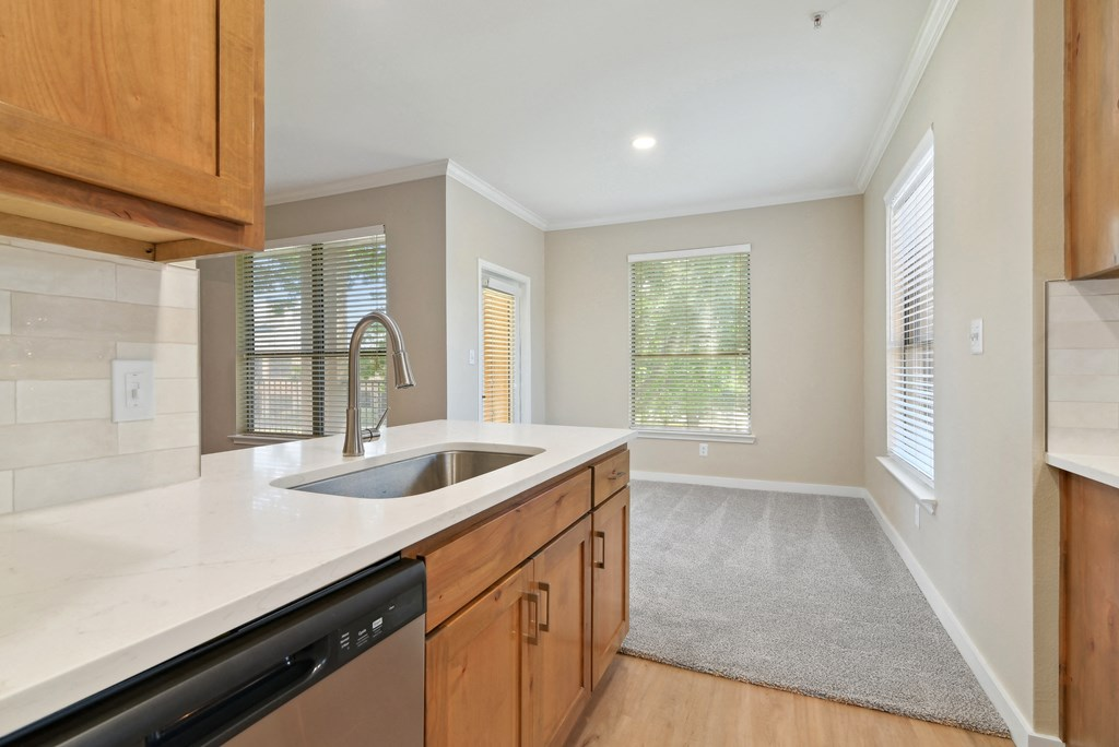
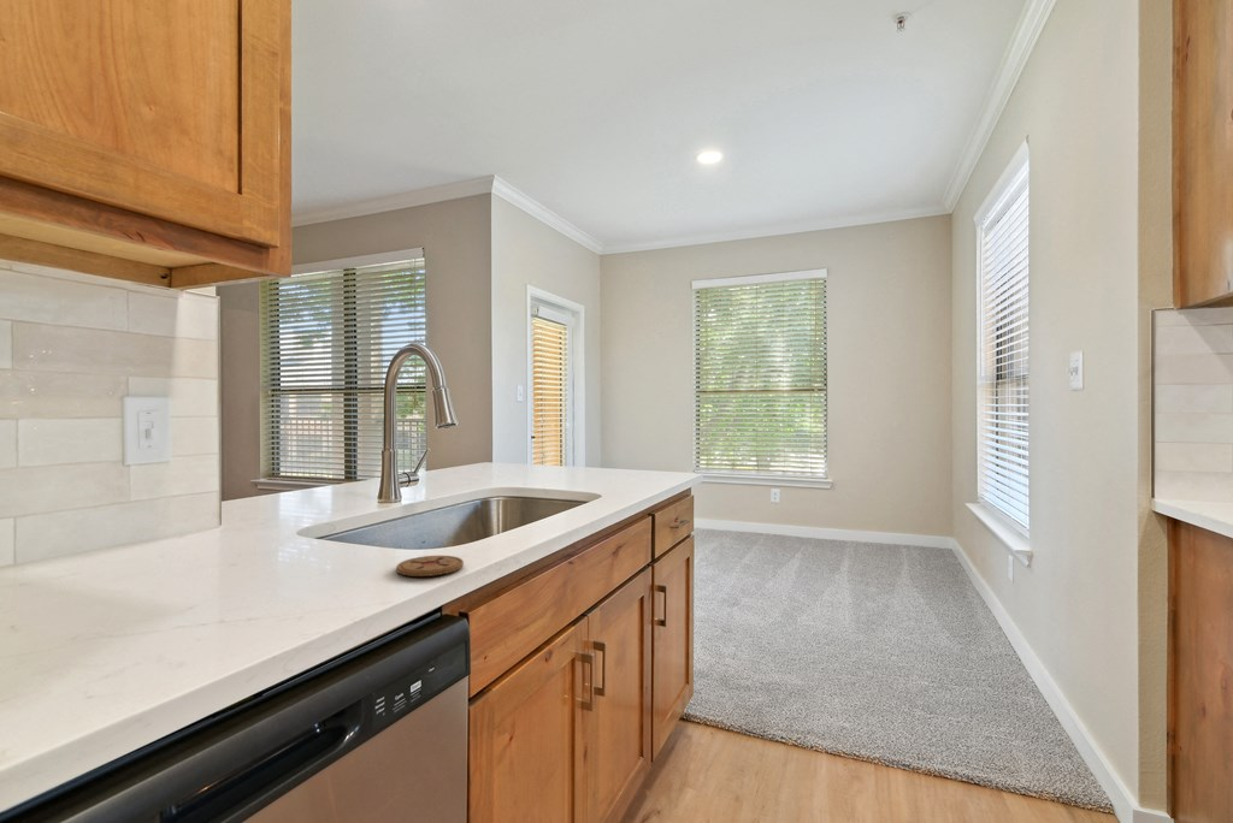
+ coaster [395,555,465,578]
